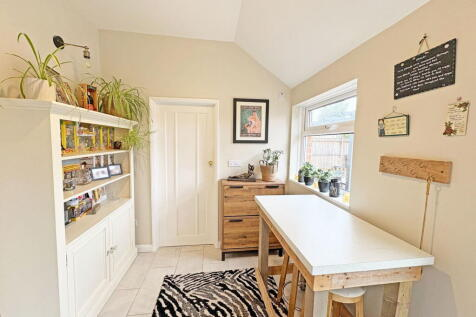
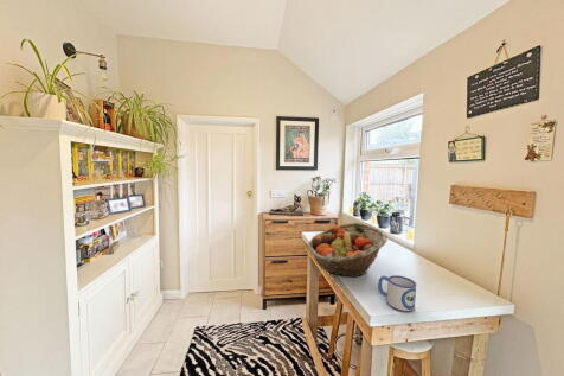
+ fruit basket [307,222,389,279]
+ mug [377,274,417,313]
